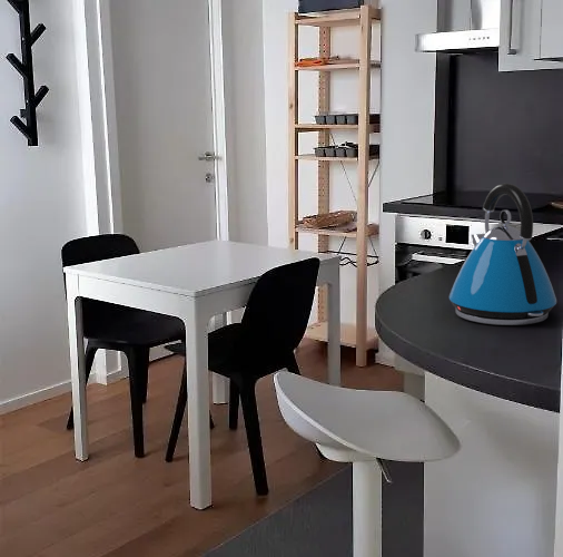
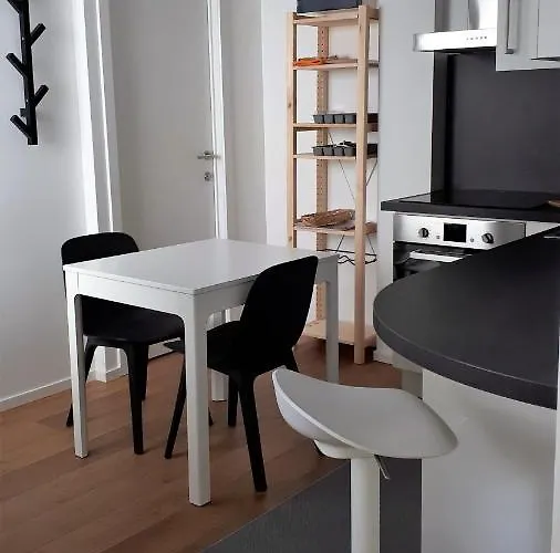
- kettle [448,183,557,326]
